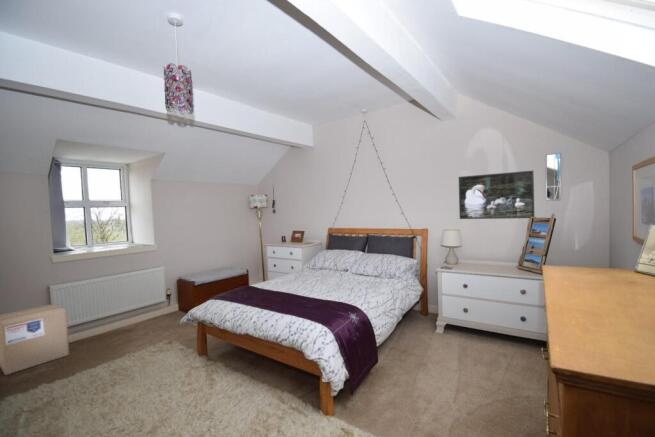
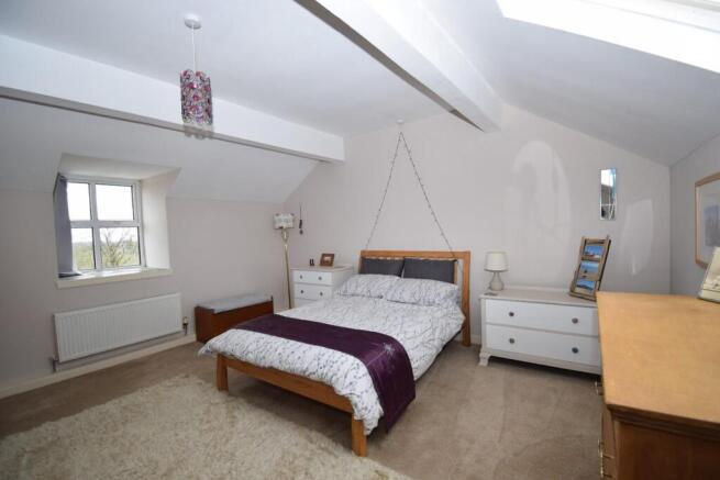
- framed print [458,169,535,220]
- cardboard box [0,304,70,376]
